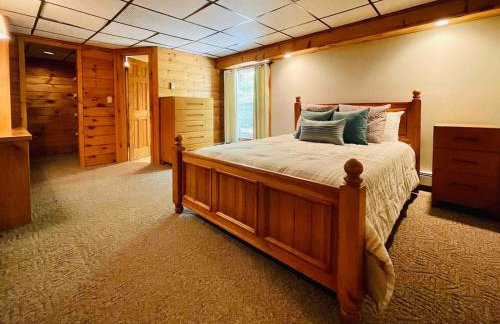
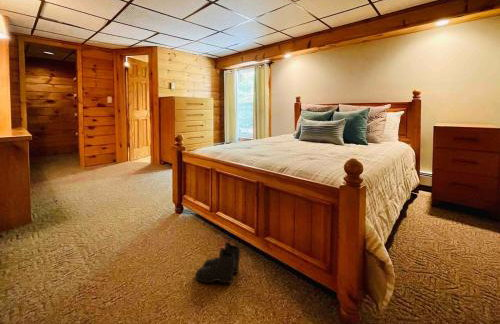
+ boots [194,241,242,284]
